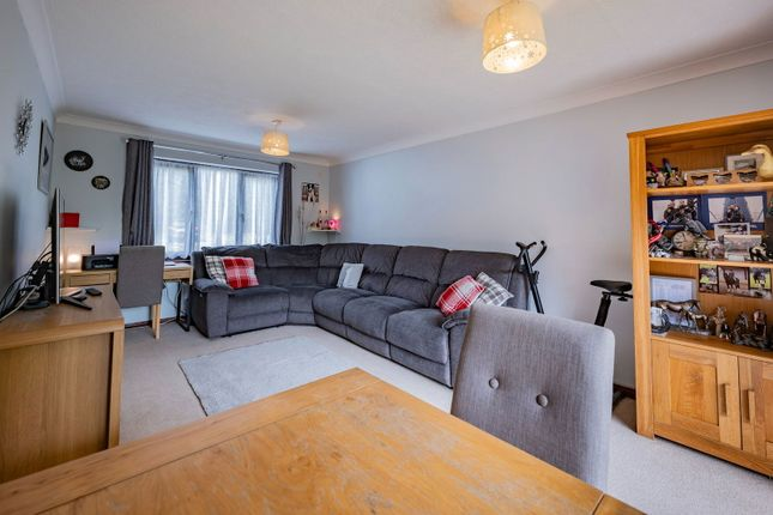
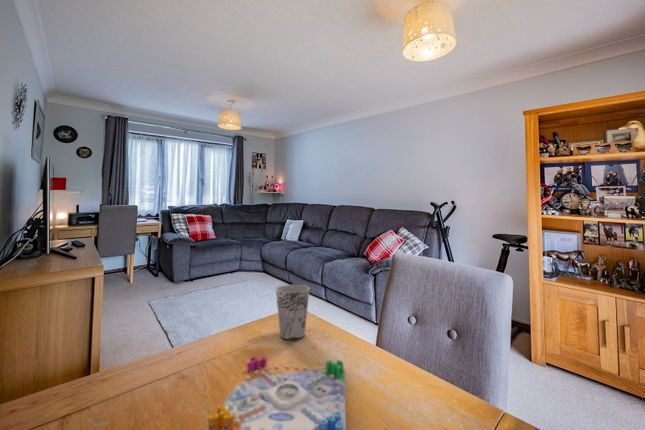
+ cup [275,284,311,341]
+ board game [205,355,347,430]
